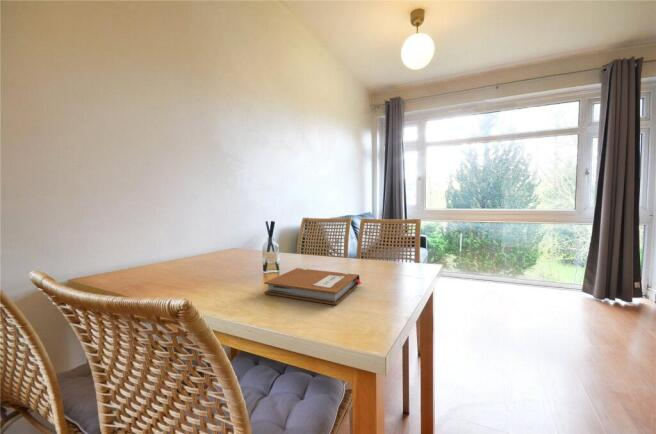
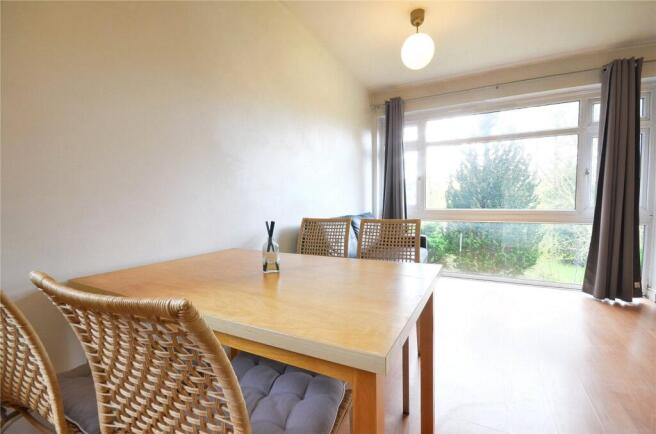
- notebook [263,267,362,306]
